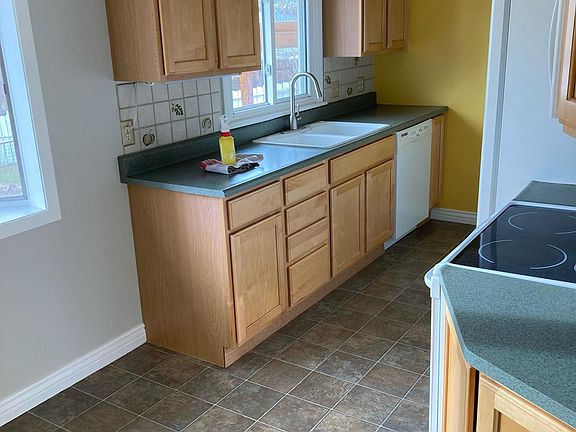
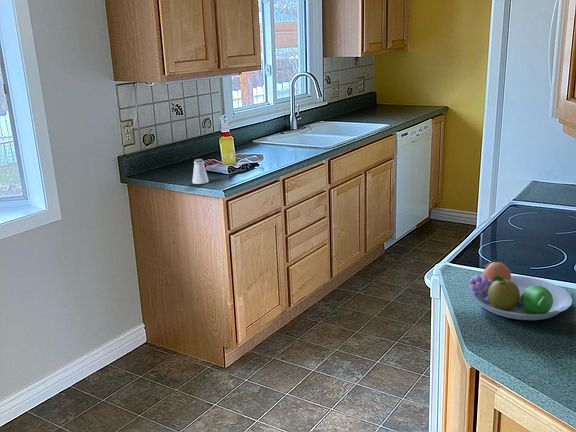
+ fruit bowl [468,259,573,321]
+ saltshaker [191,158,209,185]
